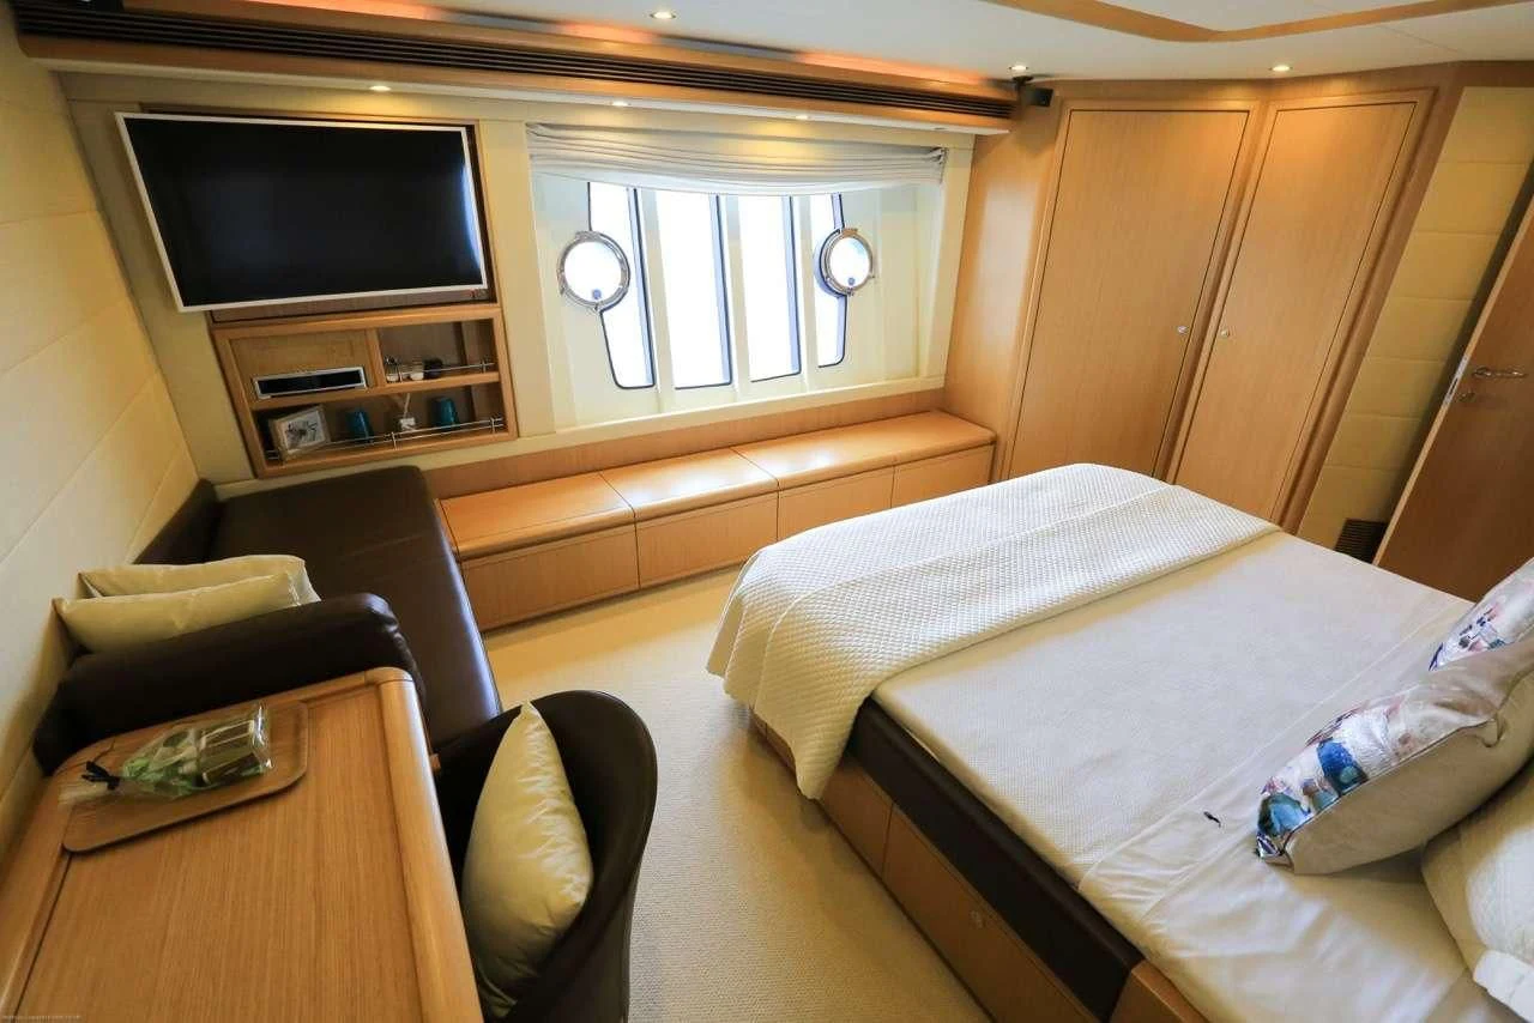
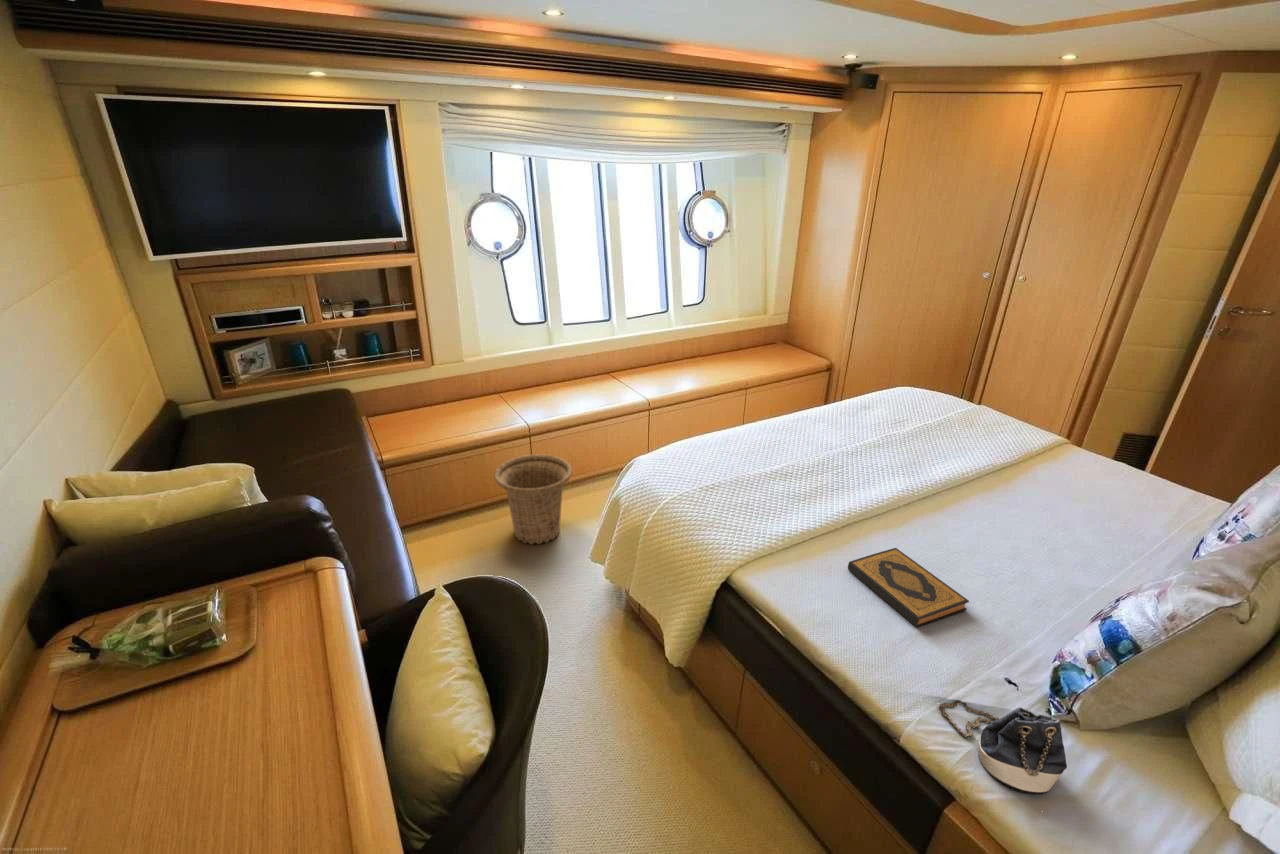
+ hardback book [847,547,970,628]
+ handbag [938,699,1068,795]
+ basket [494,453,573,545]
